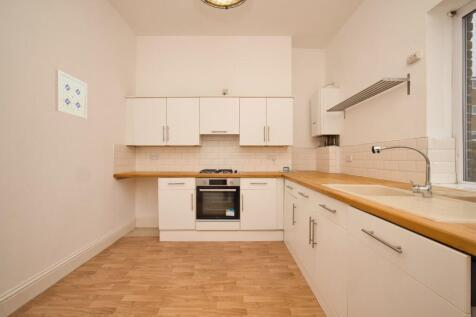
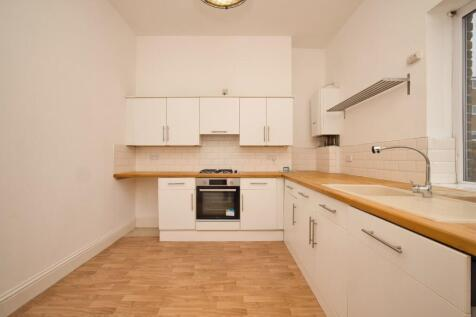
- wall art [54,69,88,119]
